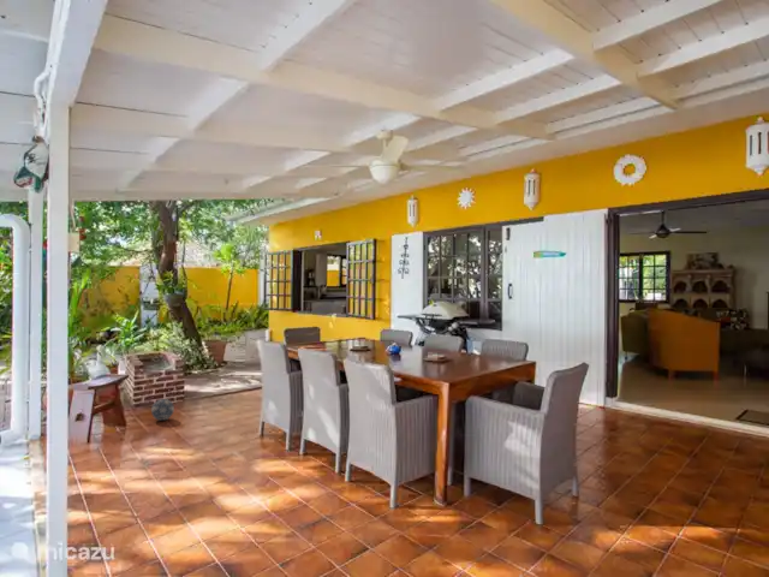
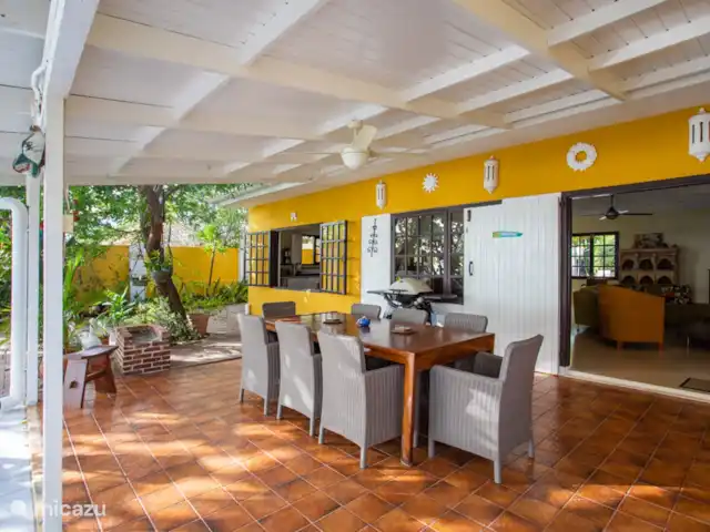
- decorative ball [150,398,175,422]
